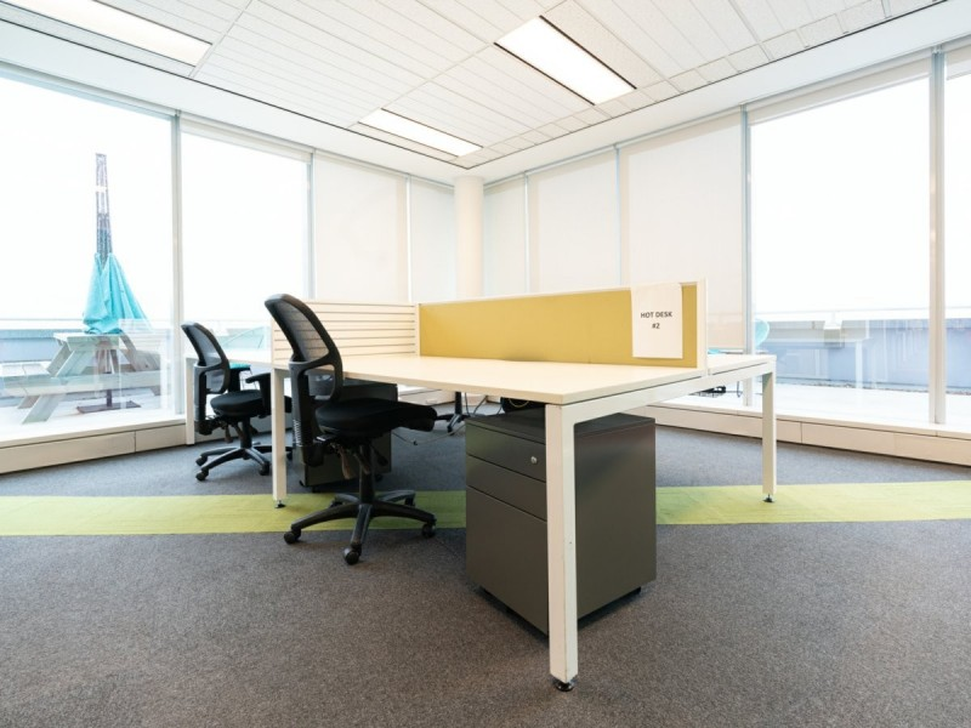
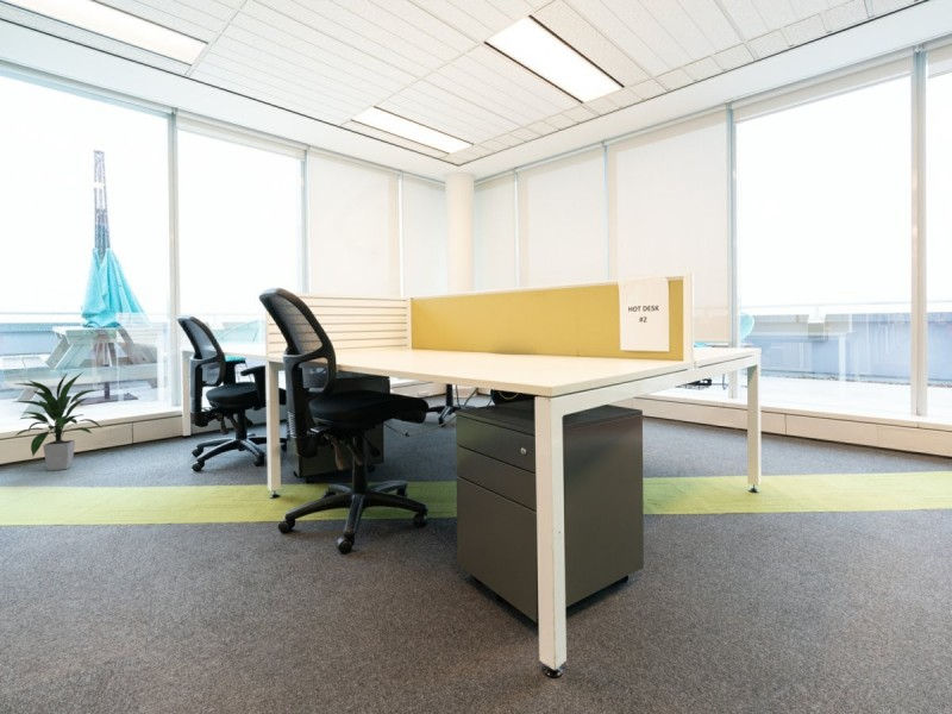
+ indoor plant [13,371,102,471]
